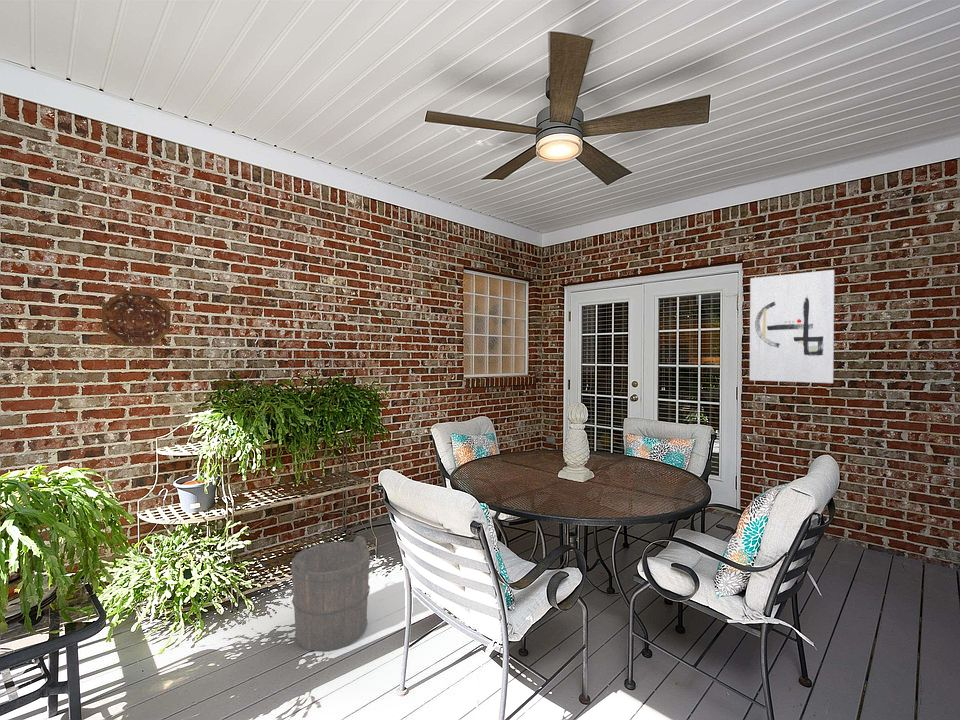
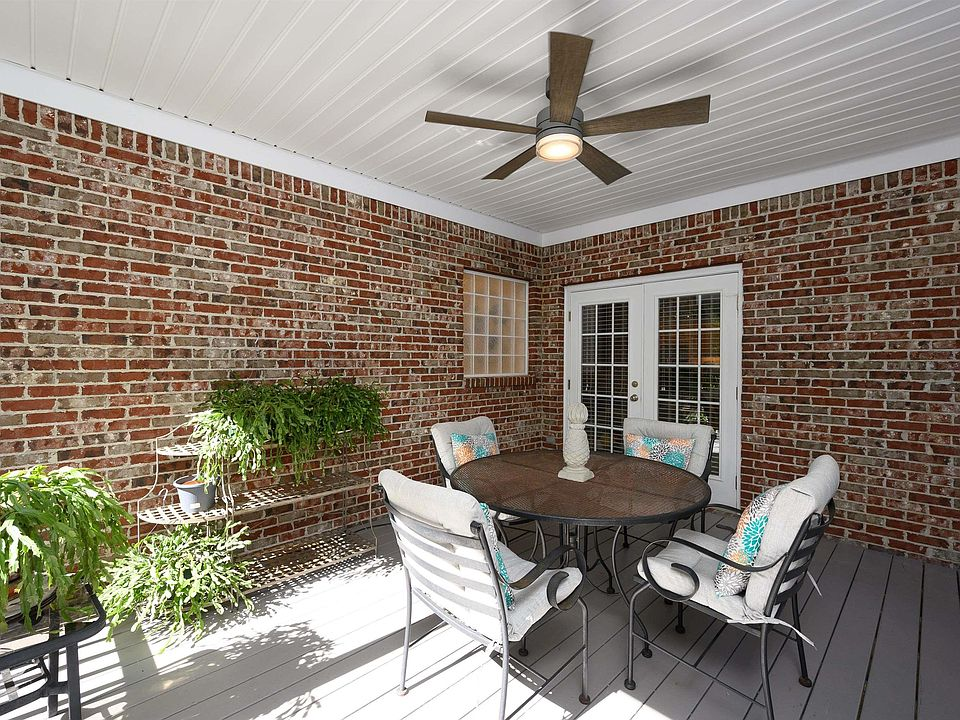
- wall art [749,269,835,384]
- bucket [289,535,372,652]
- decorative platter [101,289,172,348]
